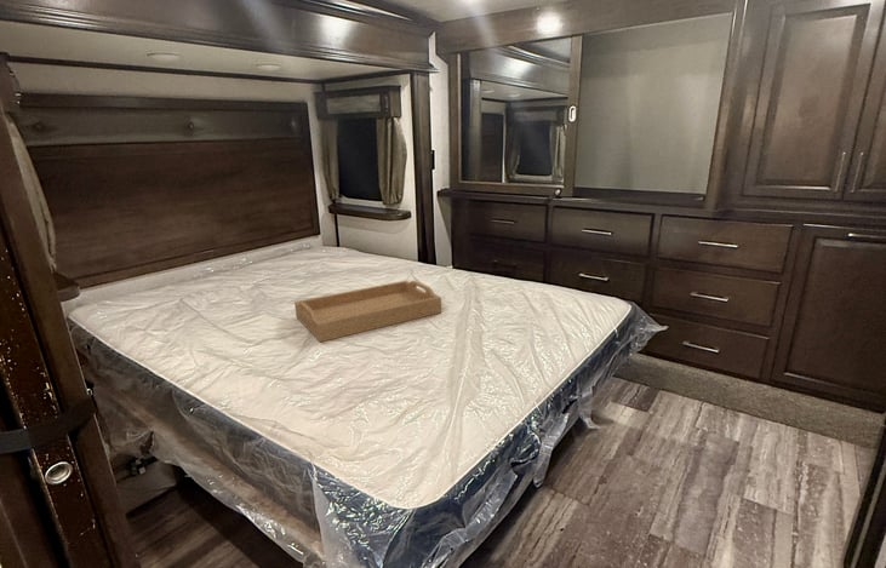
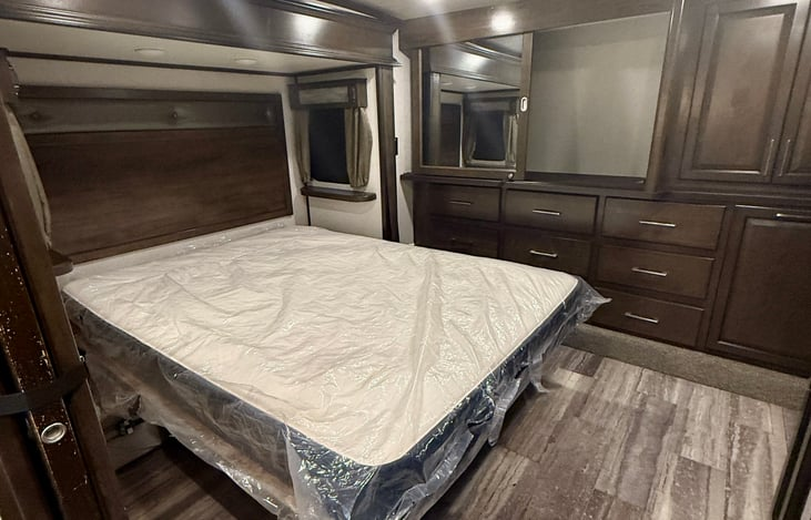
- serving tray [293,280,442,343]
